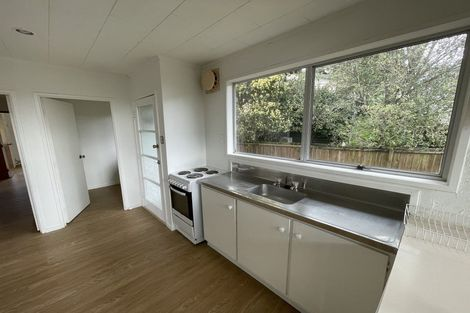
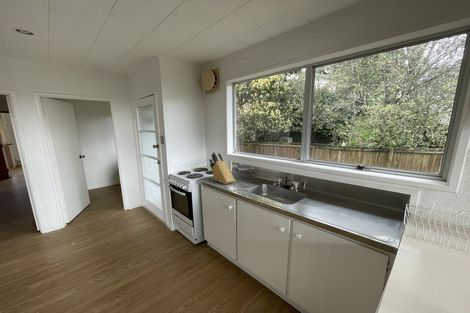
+ knife block [208,151,236,185]
